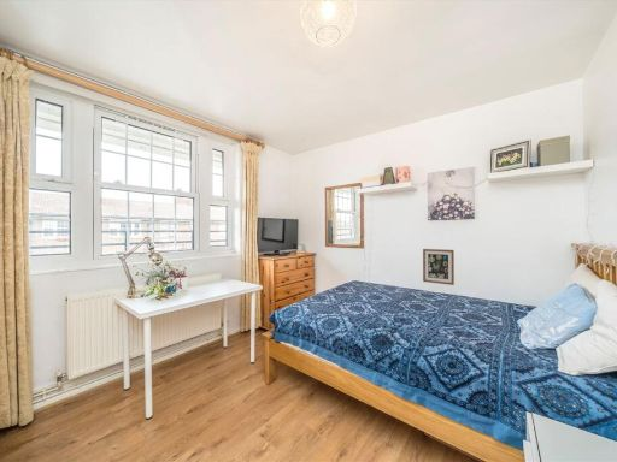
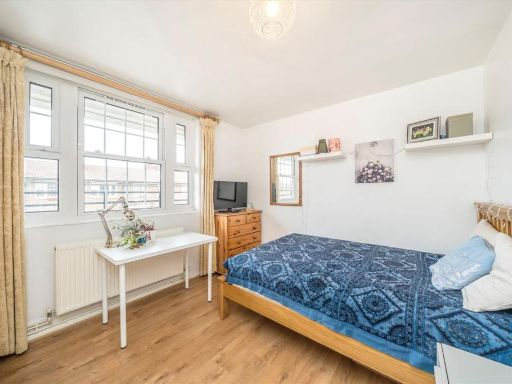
- wall art [422,248,456,286]
